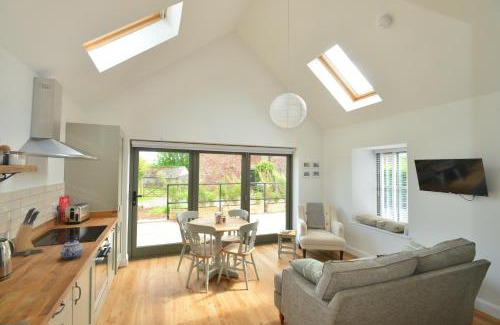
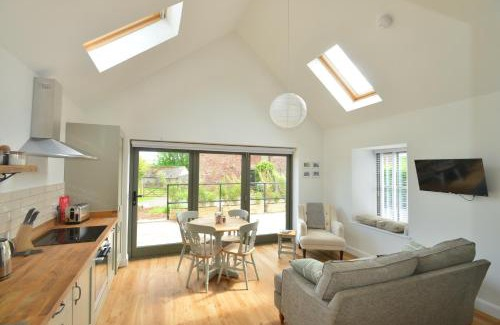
- teapot [59,239,84,260]
